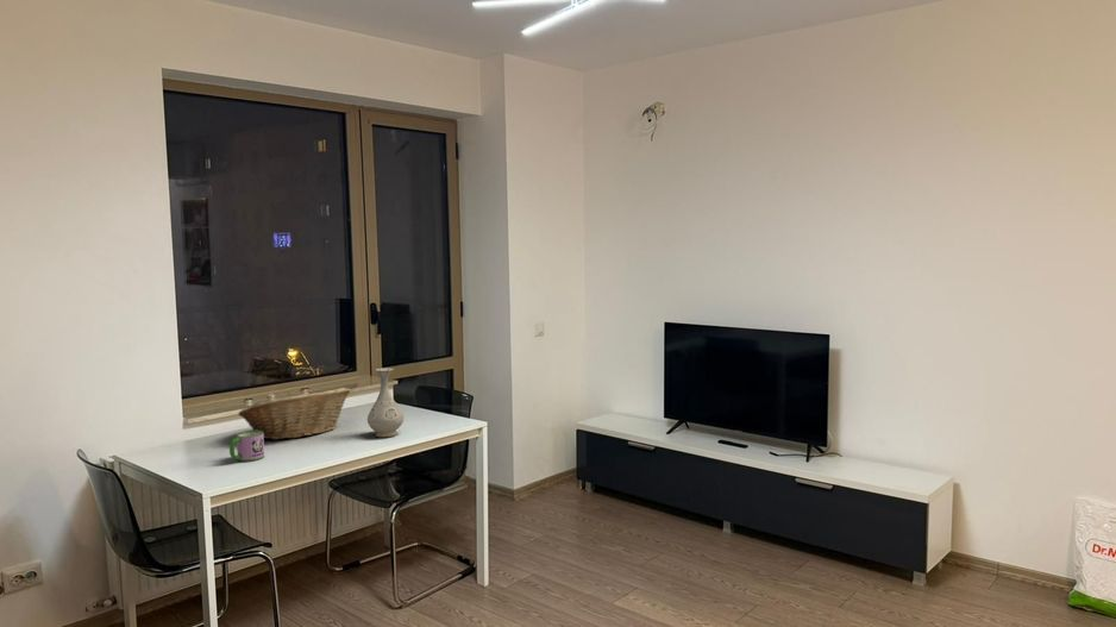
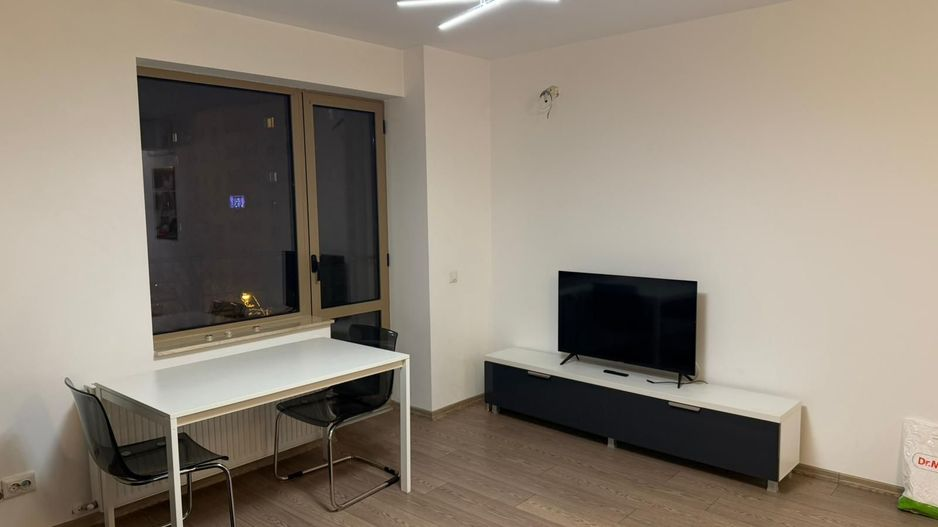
- vase [366,366,405,438]
- mug [228,430,265,463]
- fruit basket [238,387,351,440]
